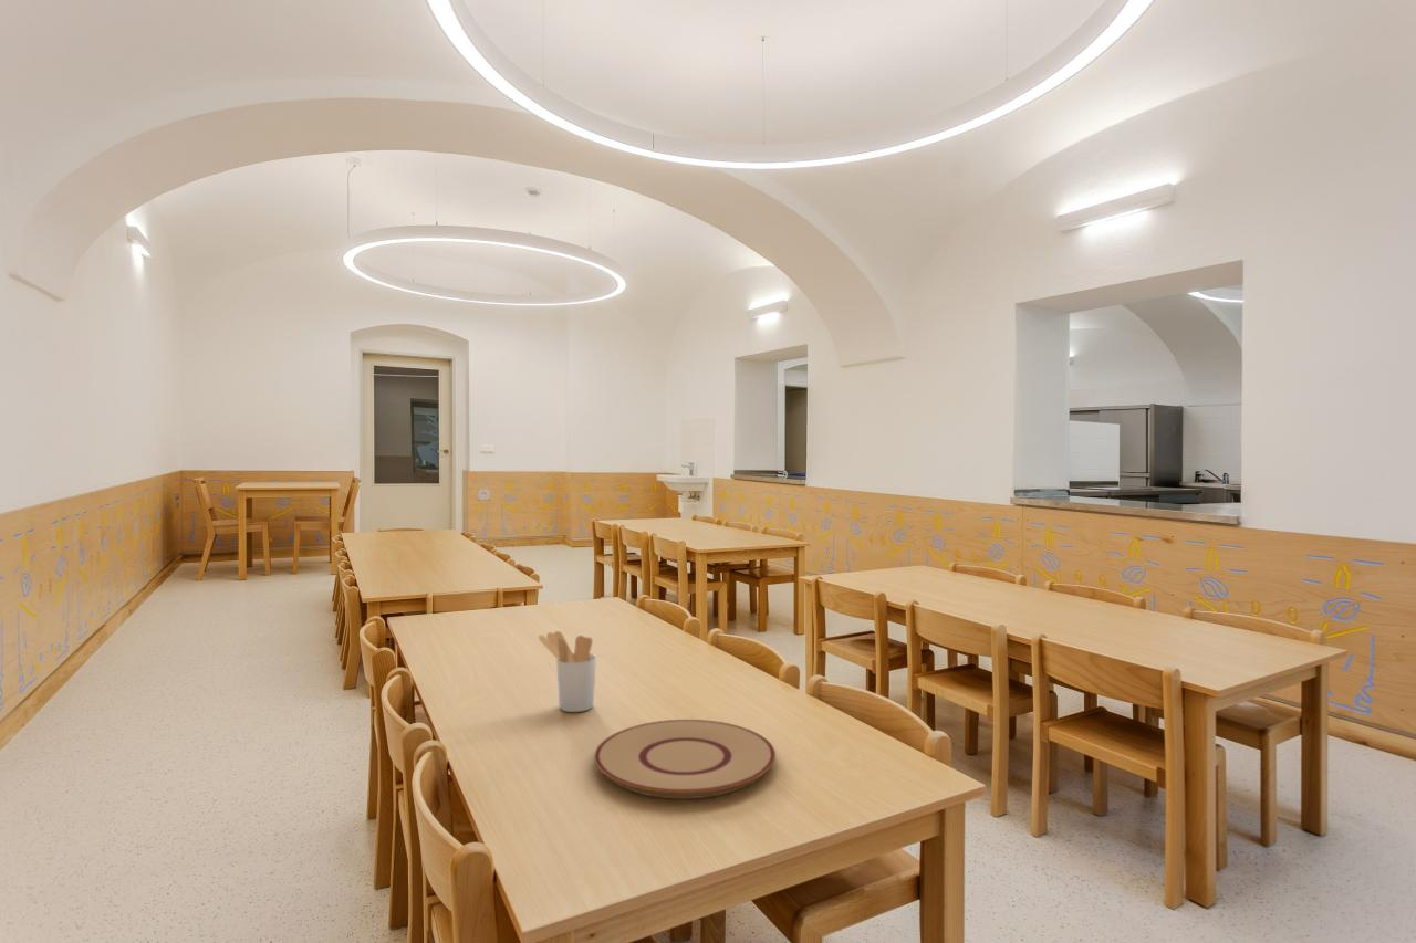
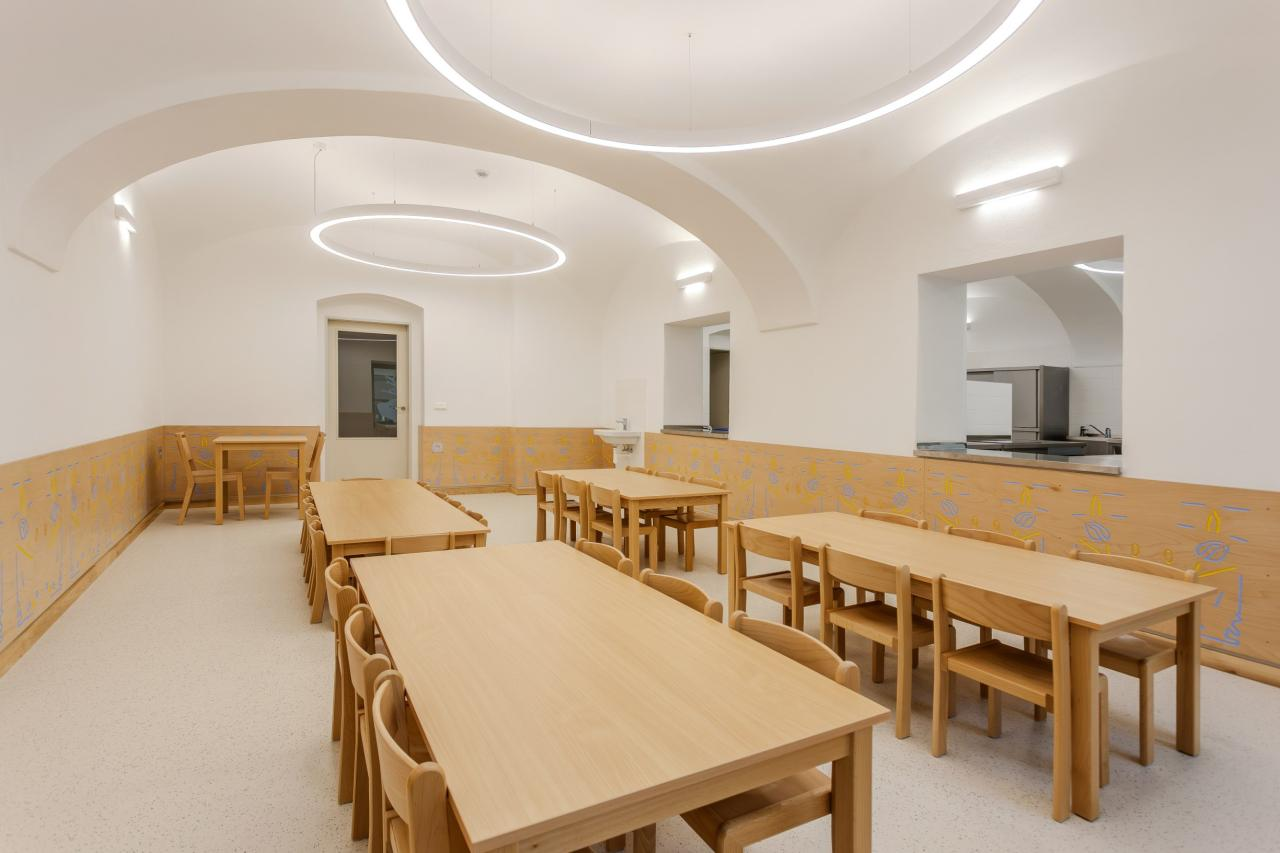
- utensil holder [538,630,597,713]
- plate [593,719,777,799]
